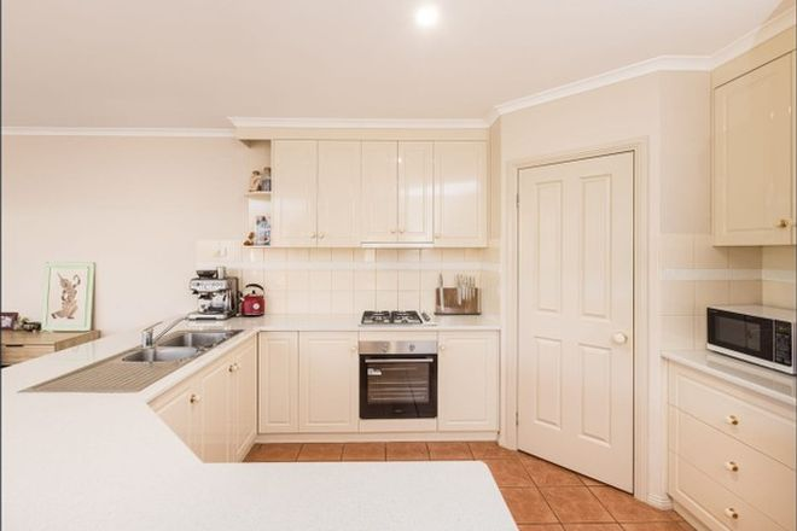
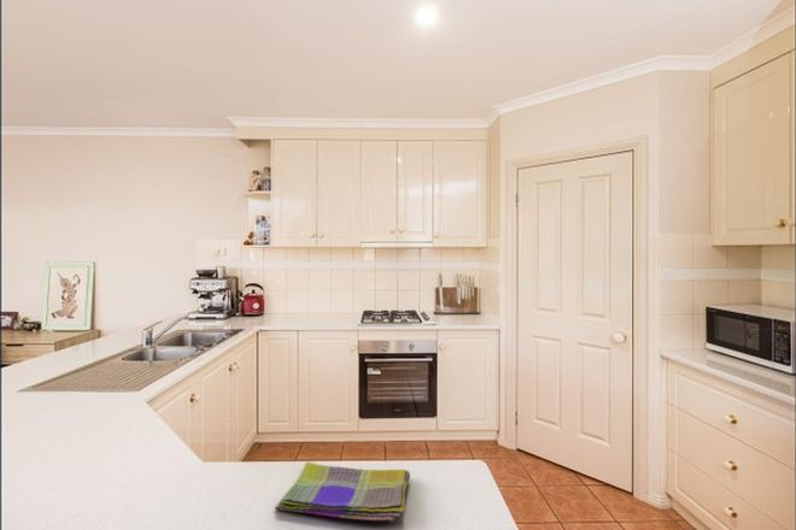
+ dish towel [274,461,411,522]
